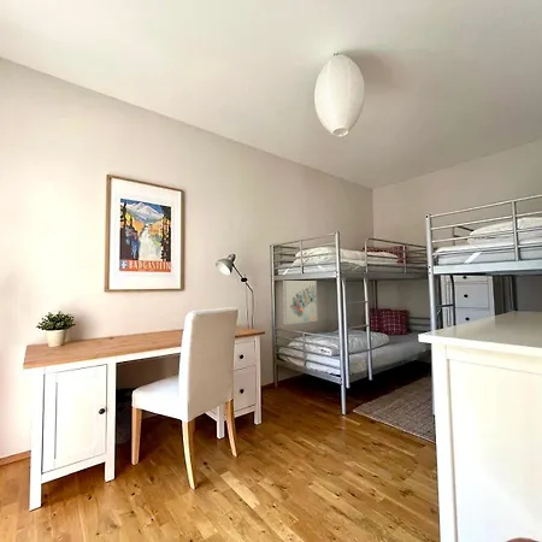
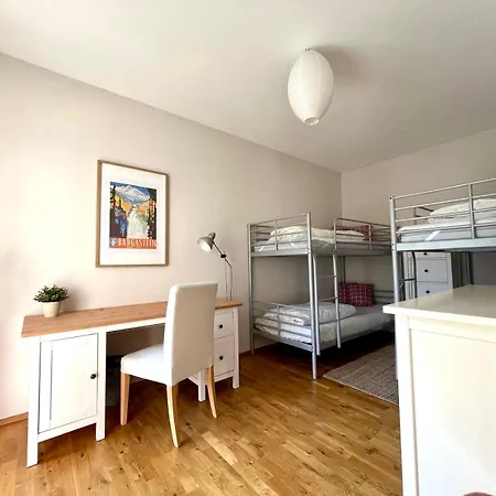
- wall art [282,279,319,326]
